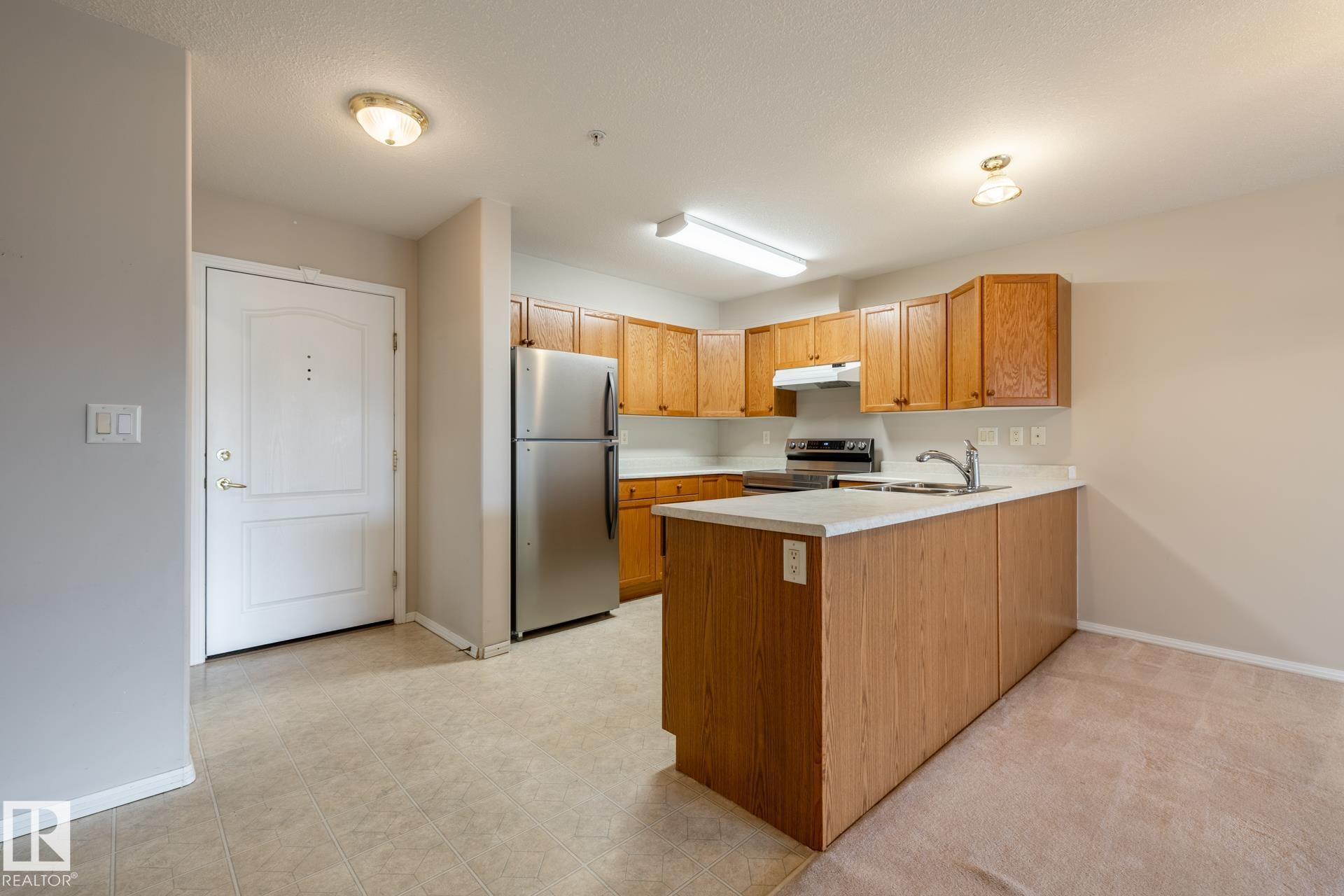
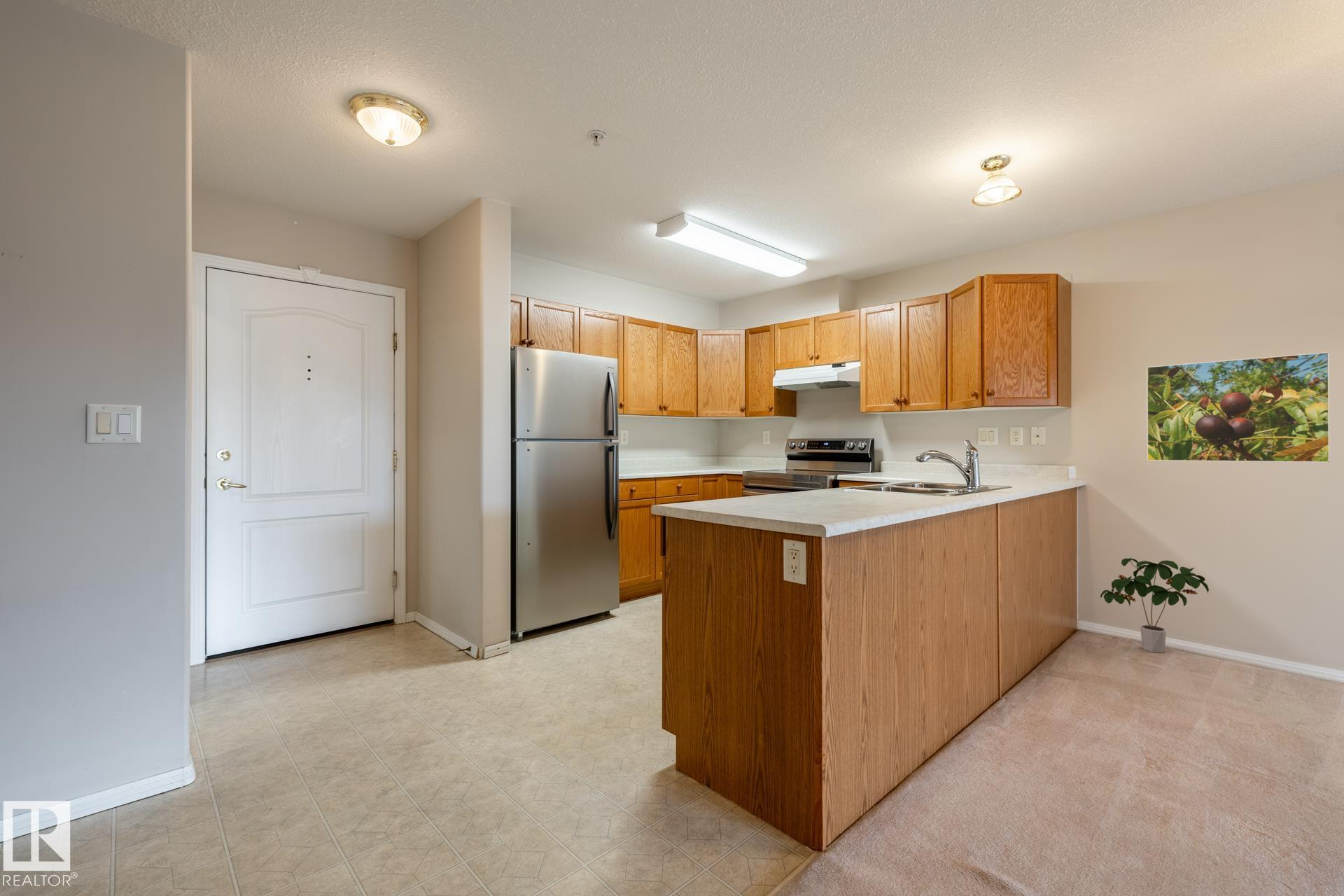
+ potted plant [1100,557,1210,654]
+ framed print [1146,351,1330,463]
